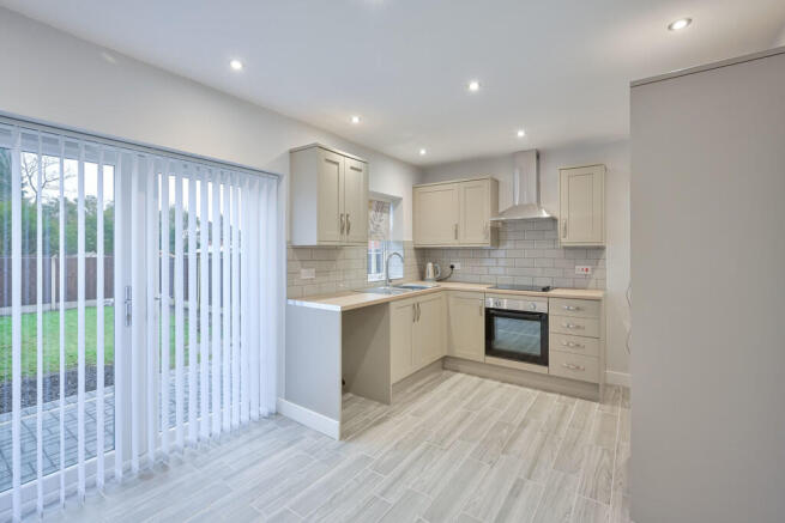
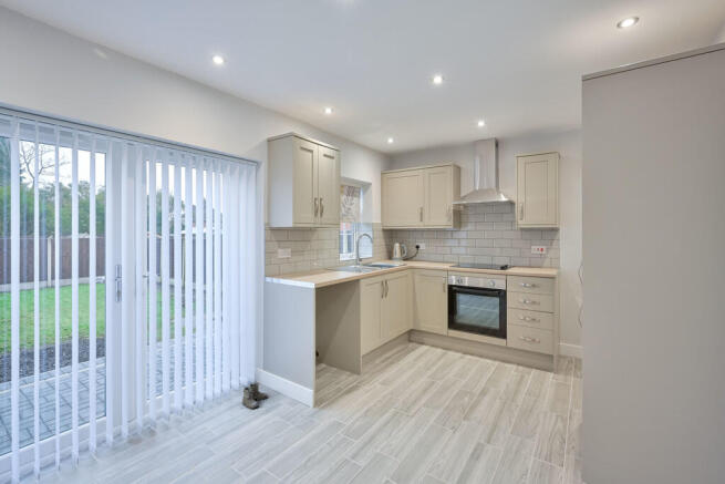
+ boots [240,382,269,410]
